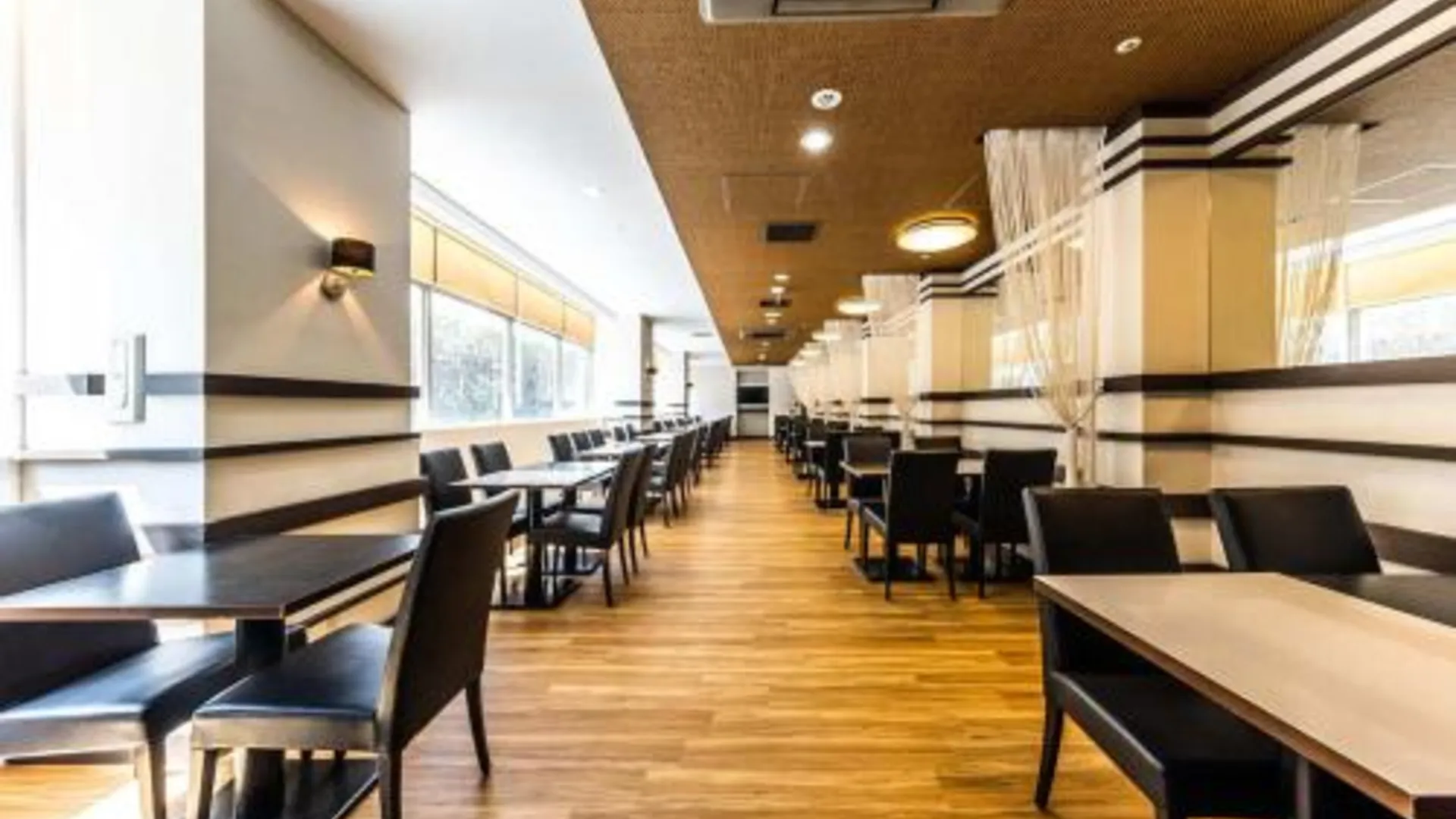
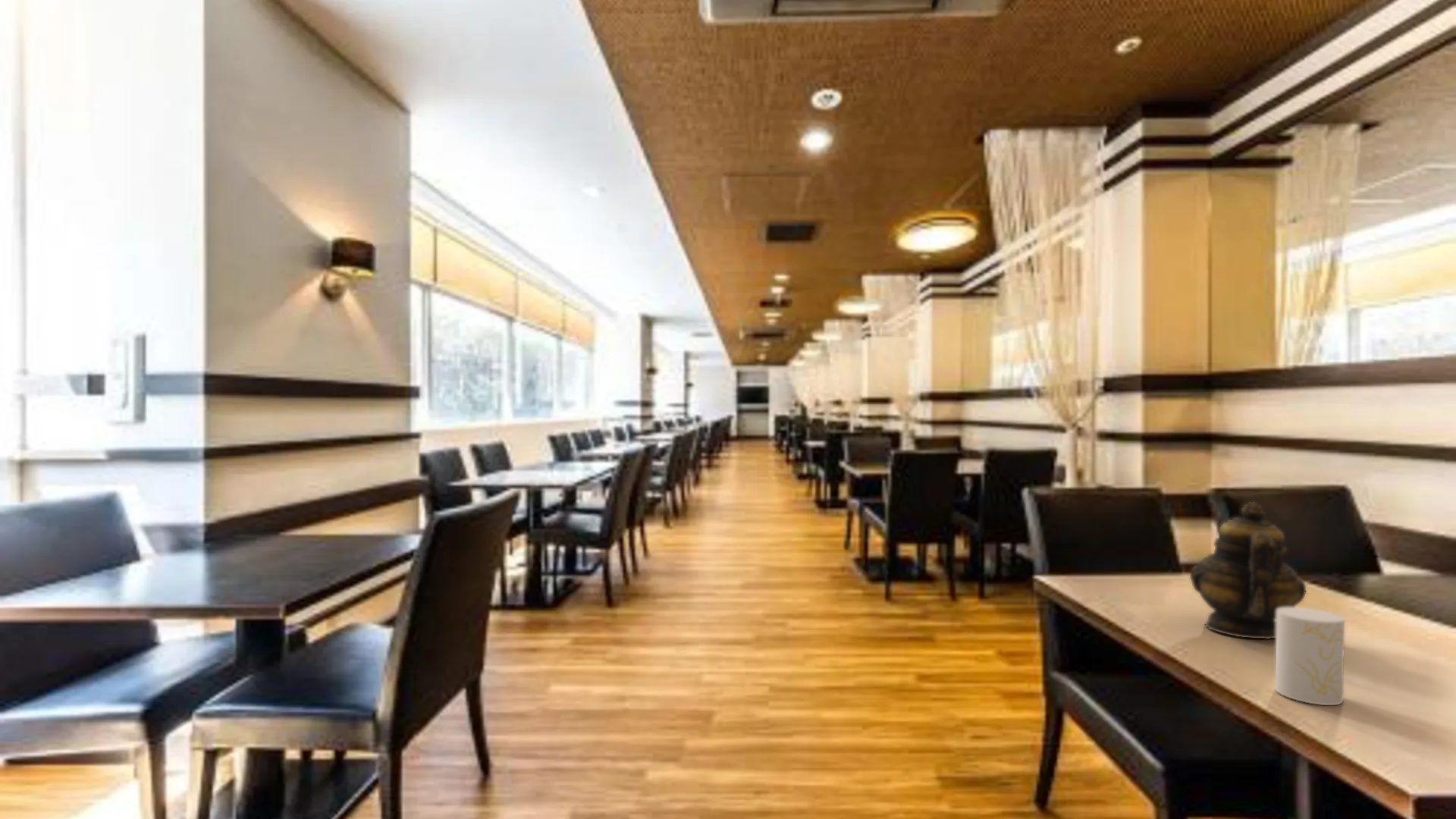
+ cup [1275,607,1345,706]
+ teapot [1189,501,1307,640]
